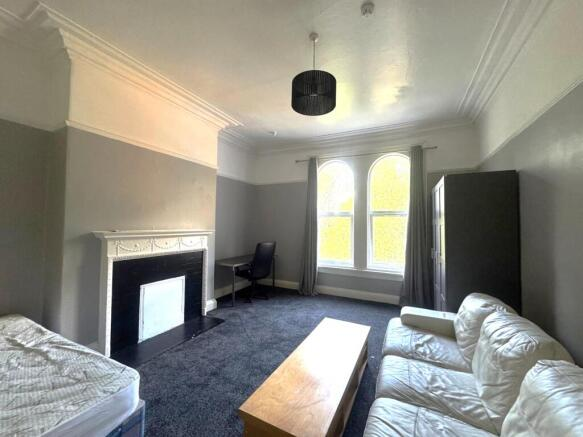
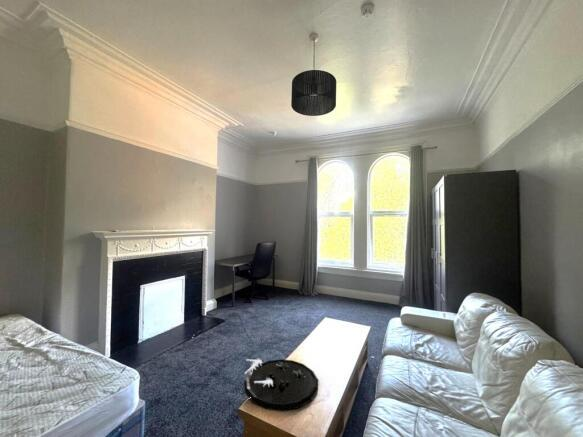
+ decorative tray [243,358,319,412]
